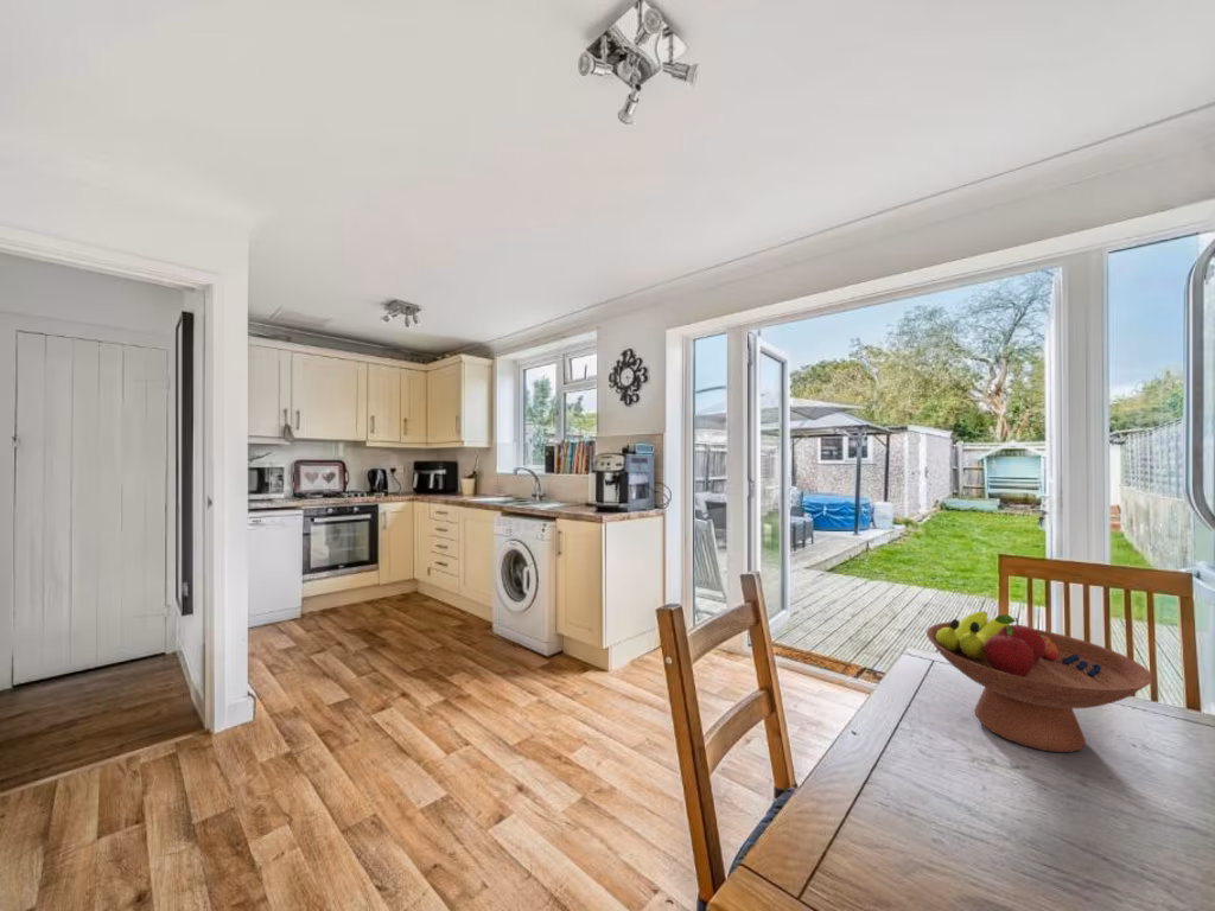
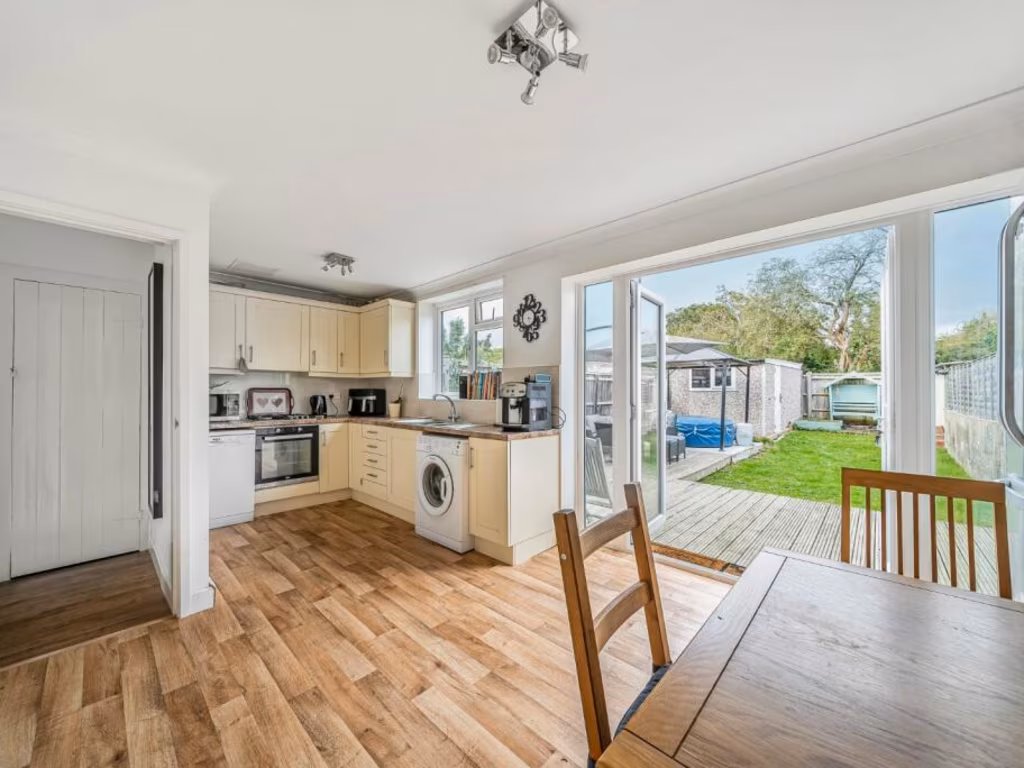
- fruit bowl [925,611,1153,753]
